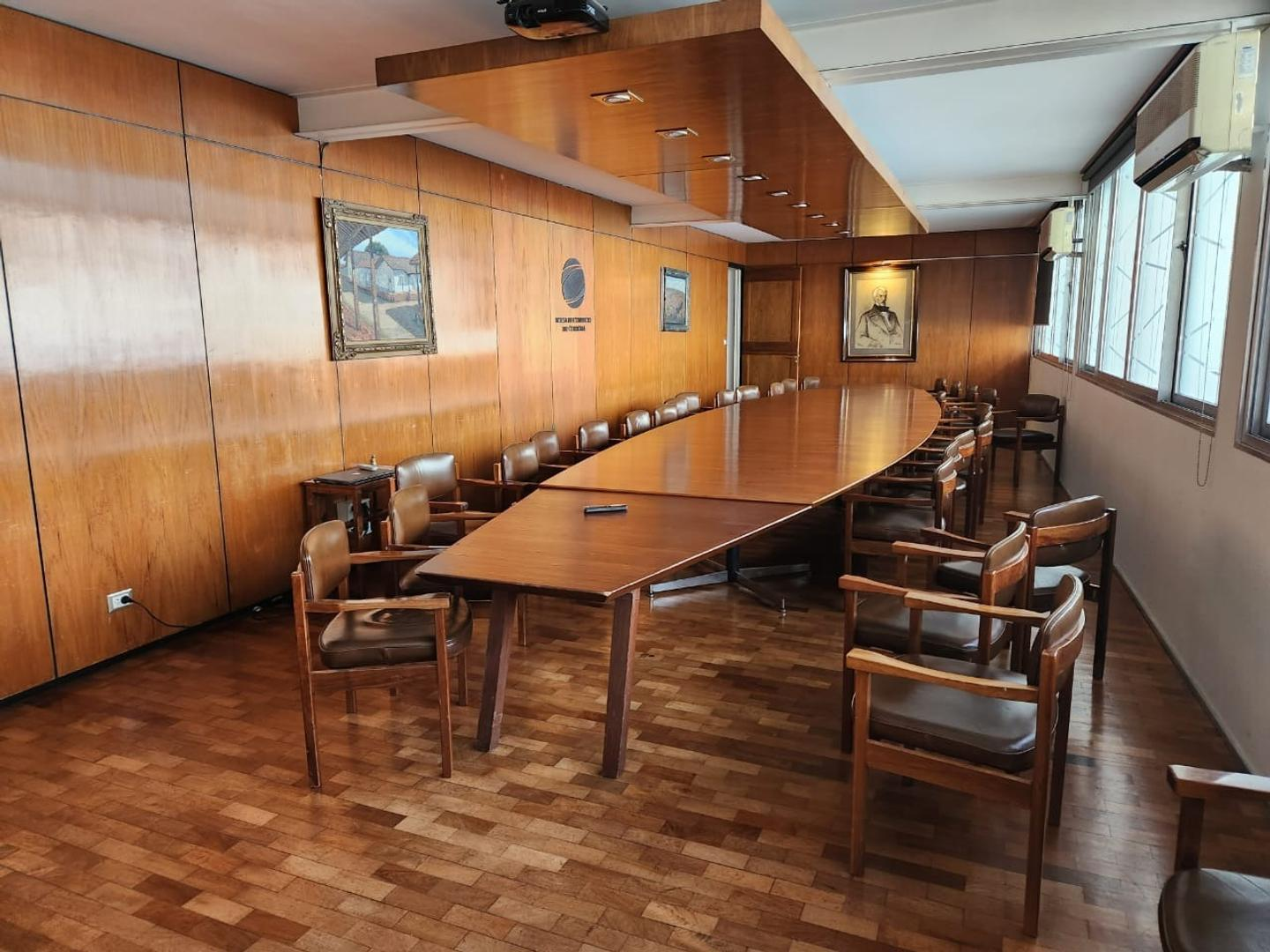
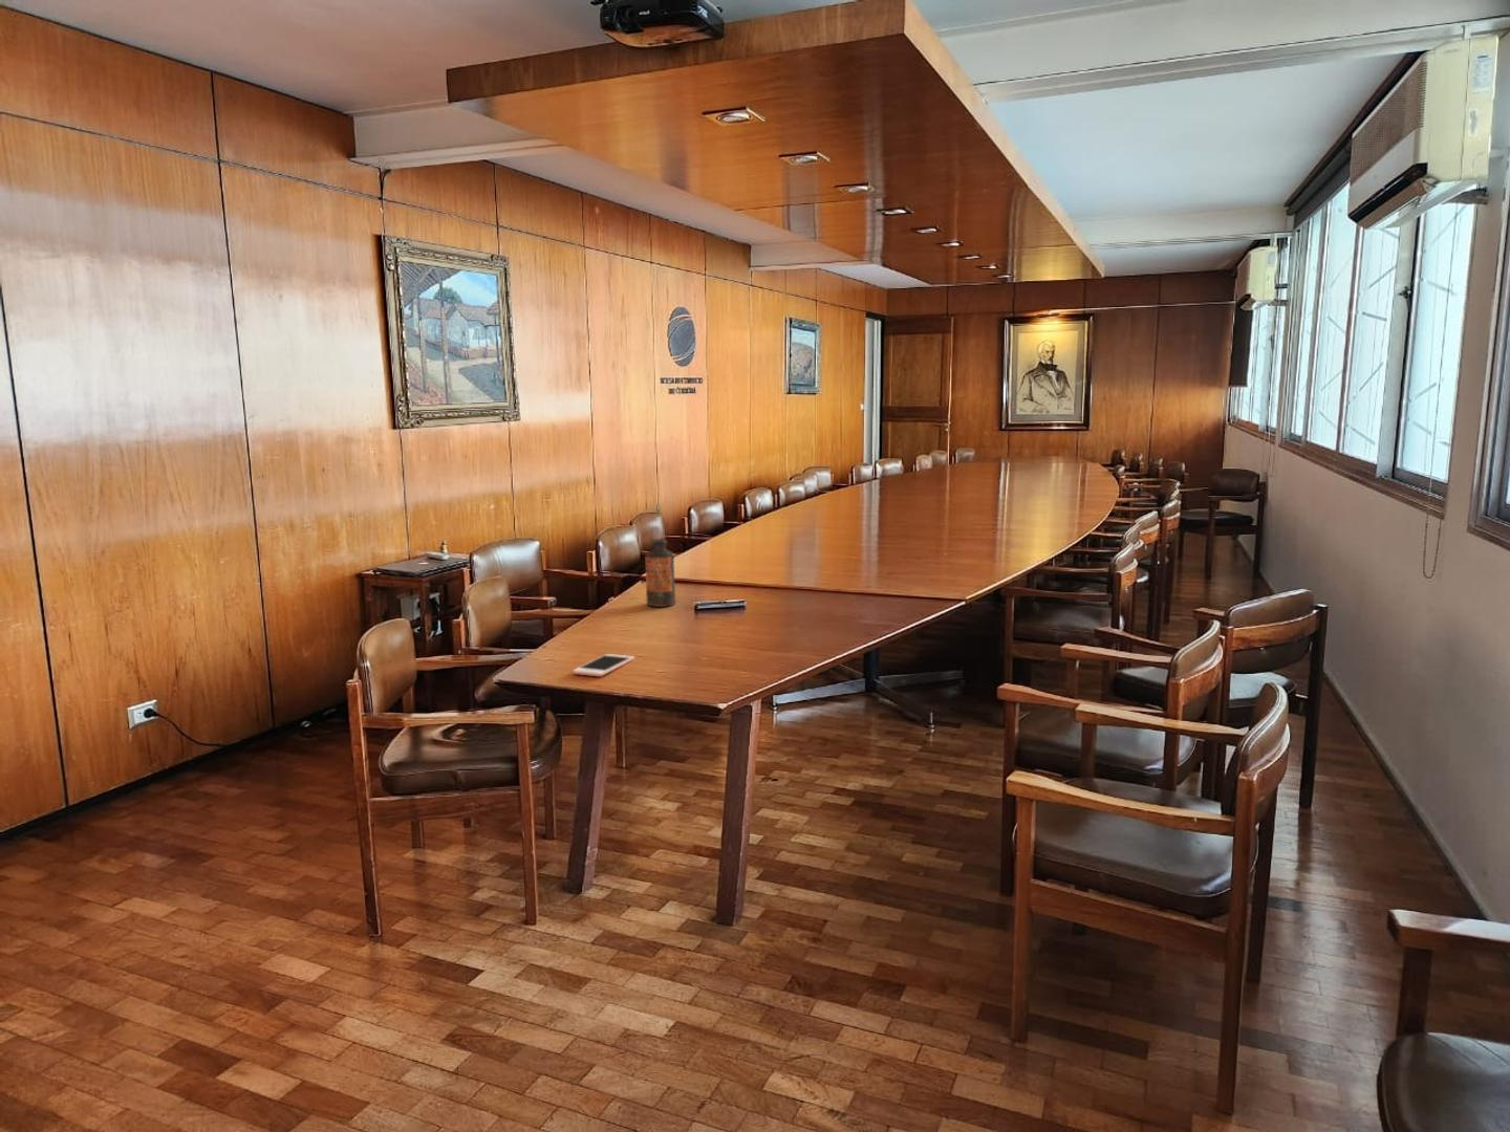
+ cell phone [572,653,635,677]
+ bottle [644,539,677,608]
